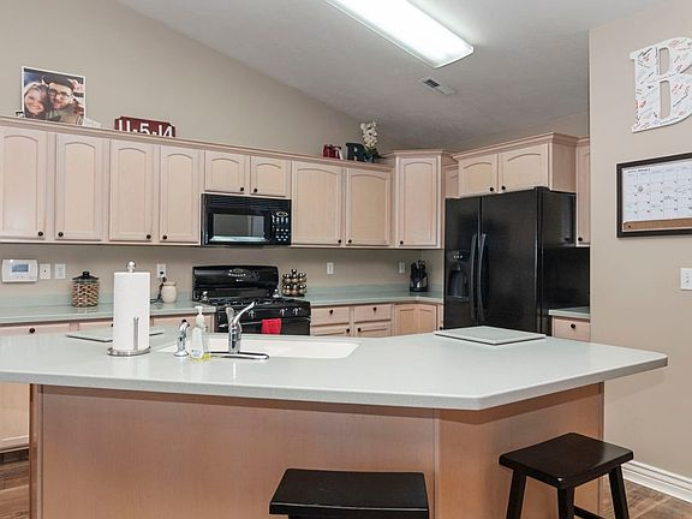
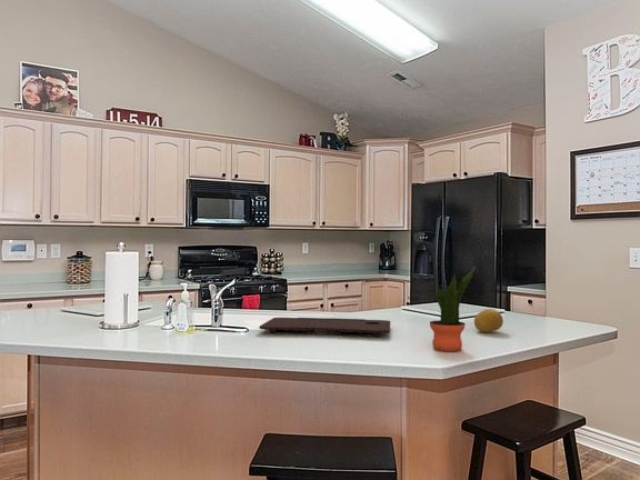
+ potted plant [429,264,477,352]
+ cutting board [258,317,391,338]
+ fruit [473,308,504,333]
